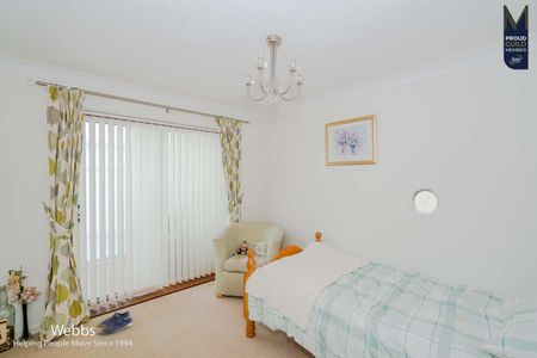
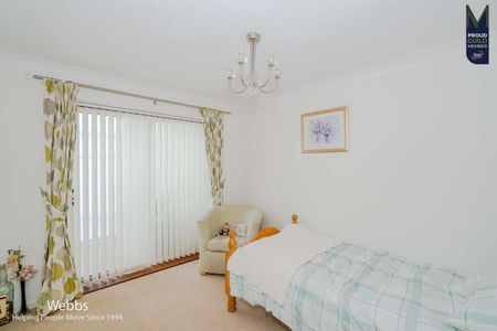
- shoe [99,310,134,335]
- decorative plate [411,187,439,215]
